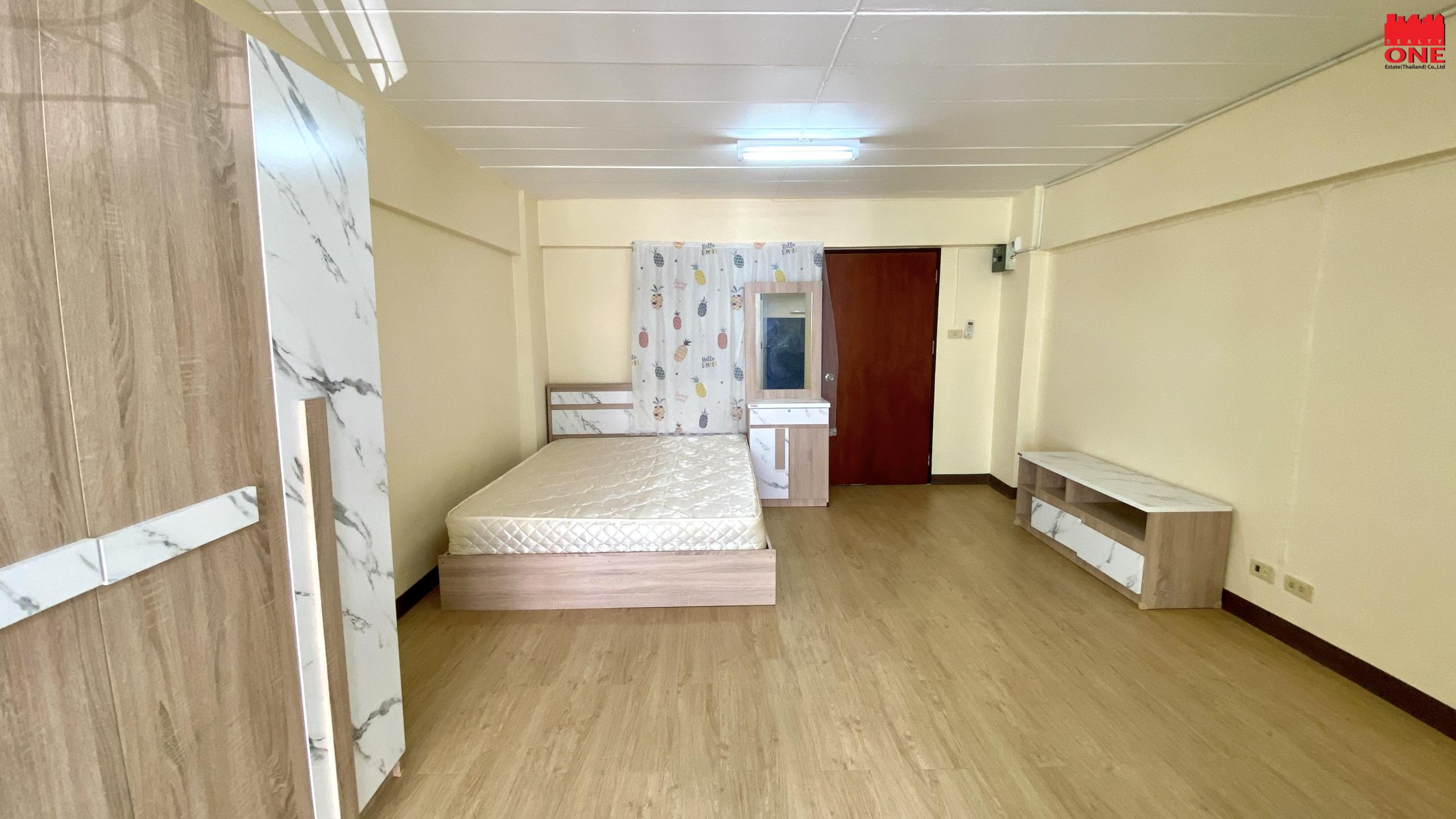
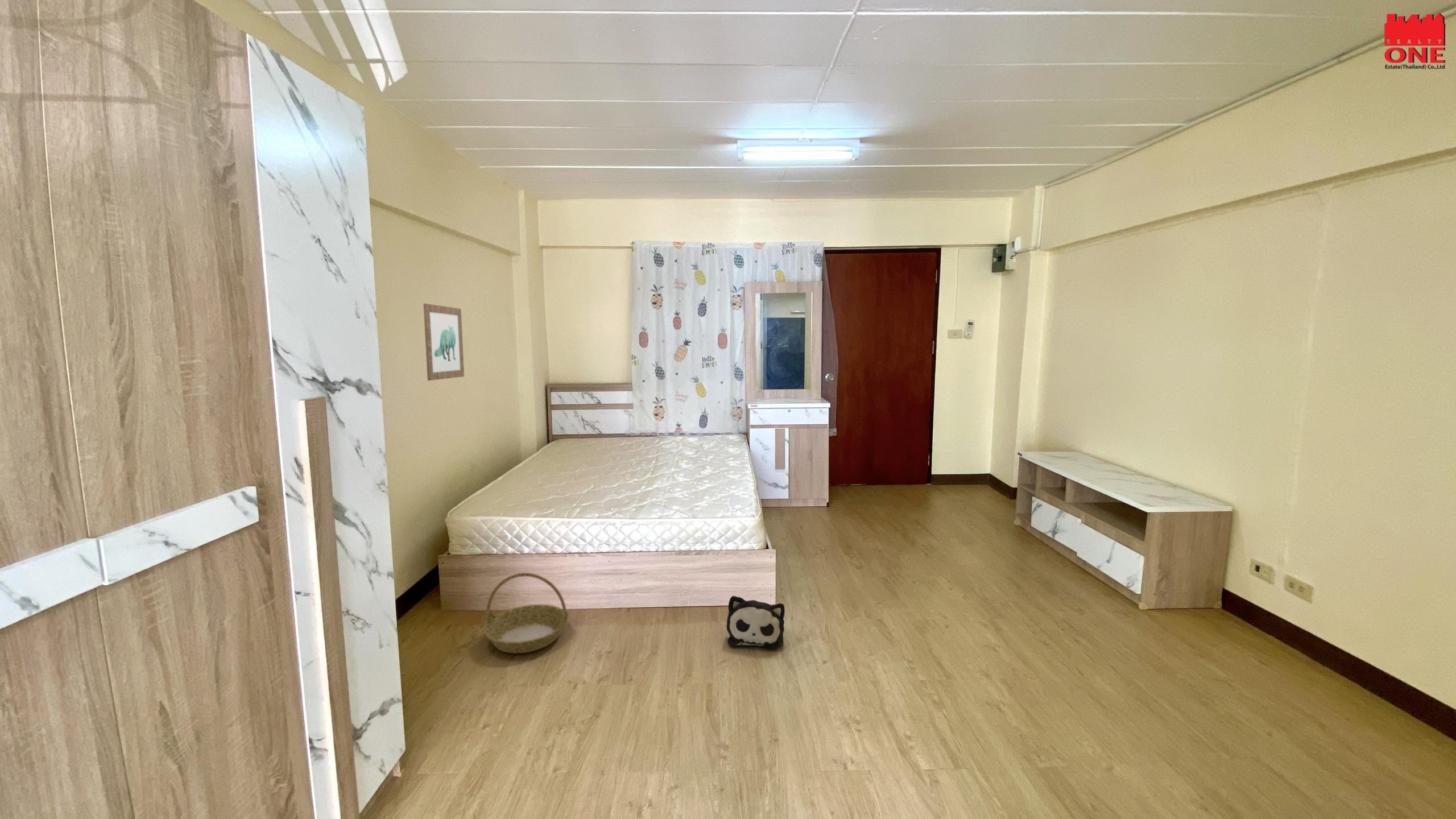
+ basket [483,572,569,654]
+ plush toy [726,595,785,649]
+ wall art [423,303,465,381]
